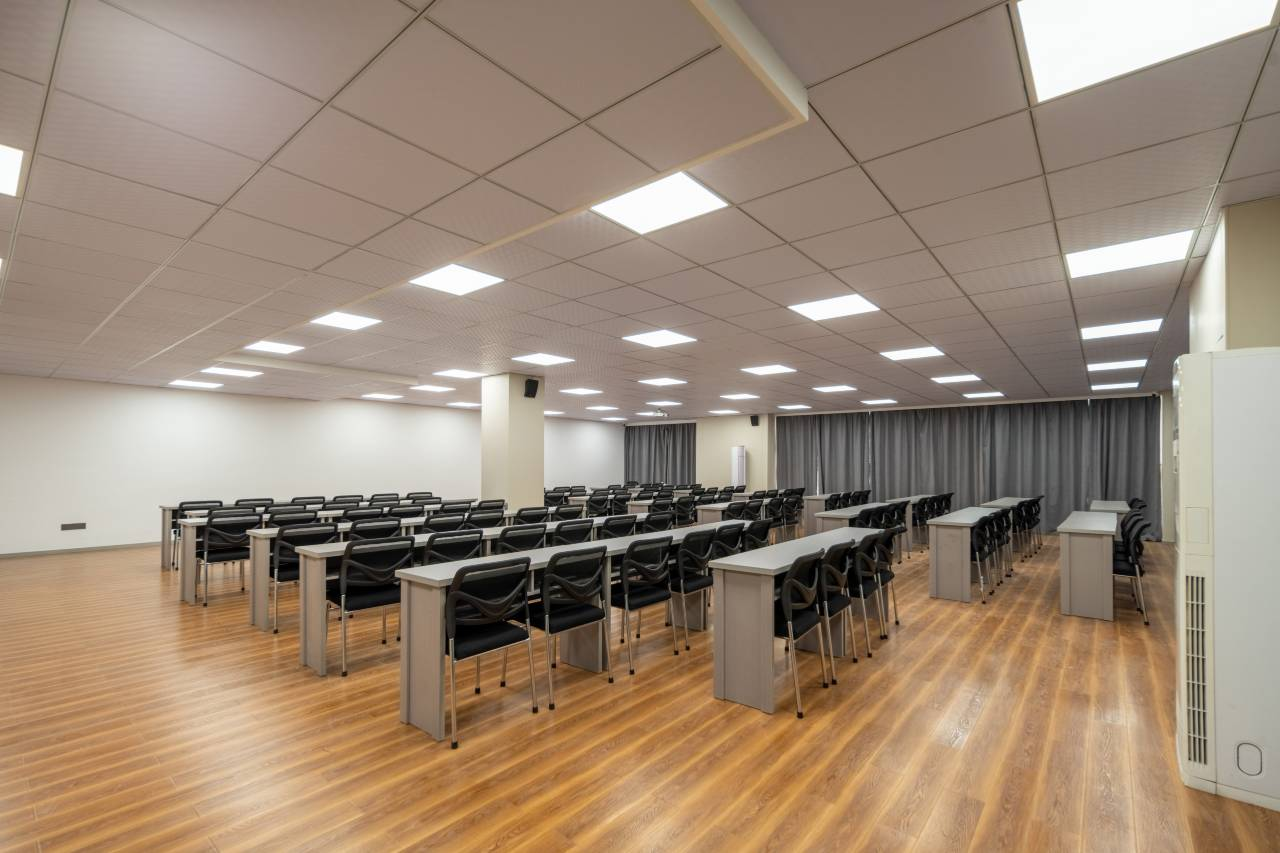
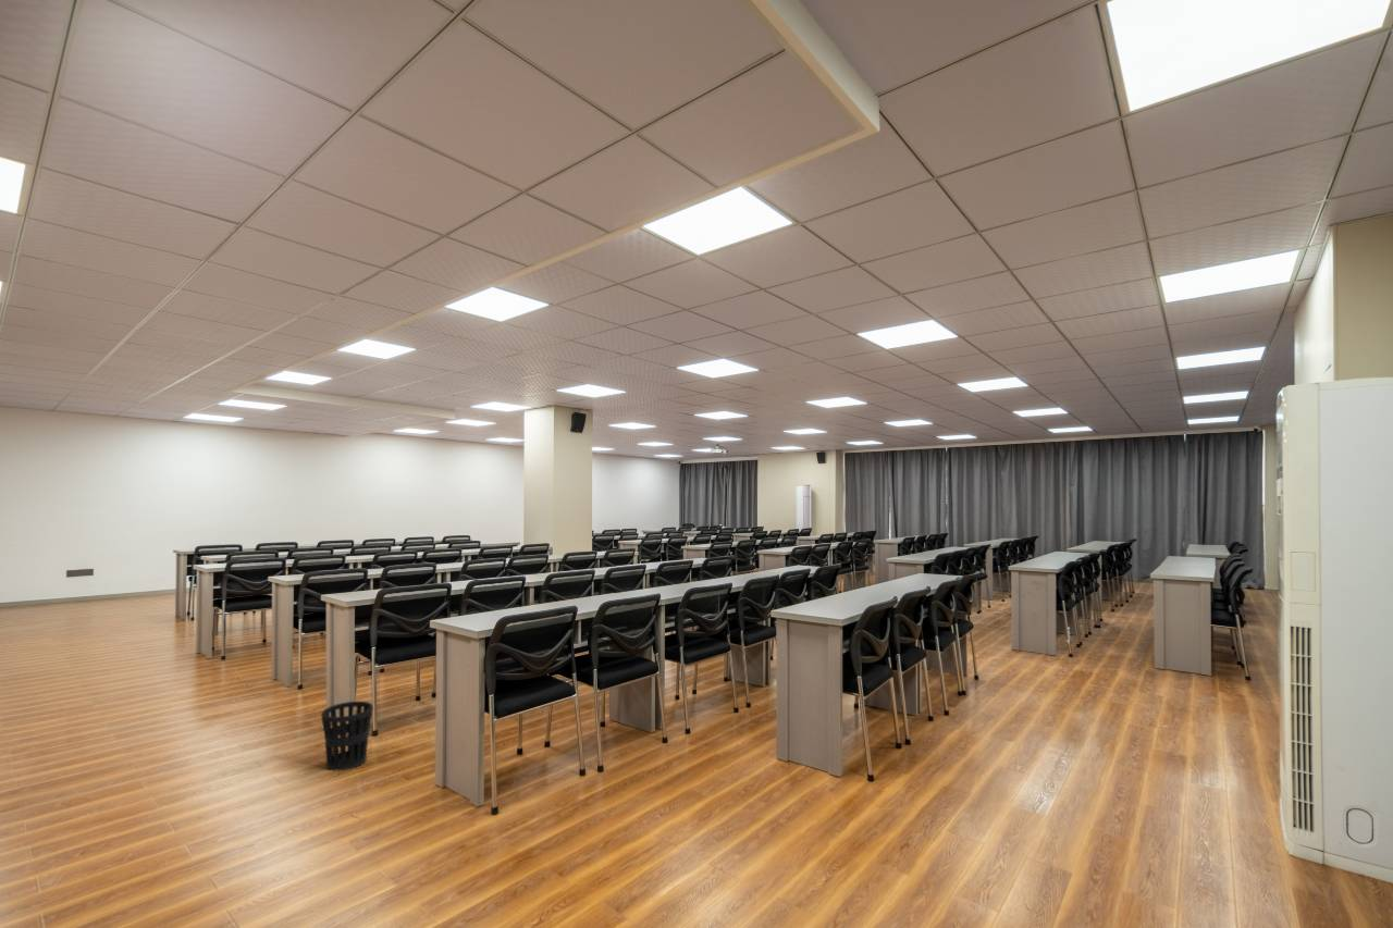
+ wastebasket [320,701,374,771]
